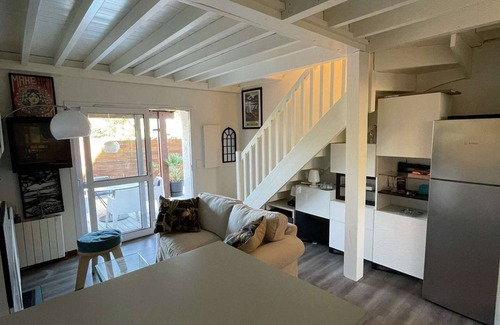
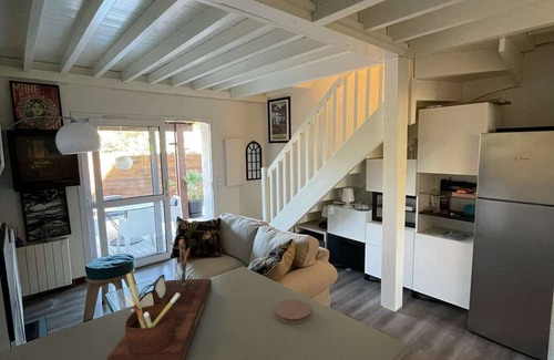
+ desk organizer [106,238,213,360]
+ coaster [274,299,312,325]
